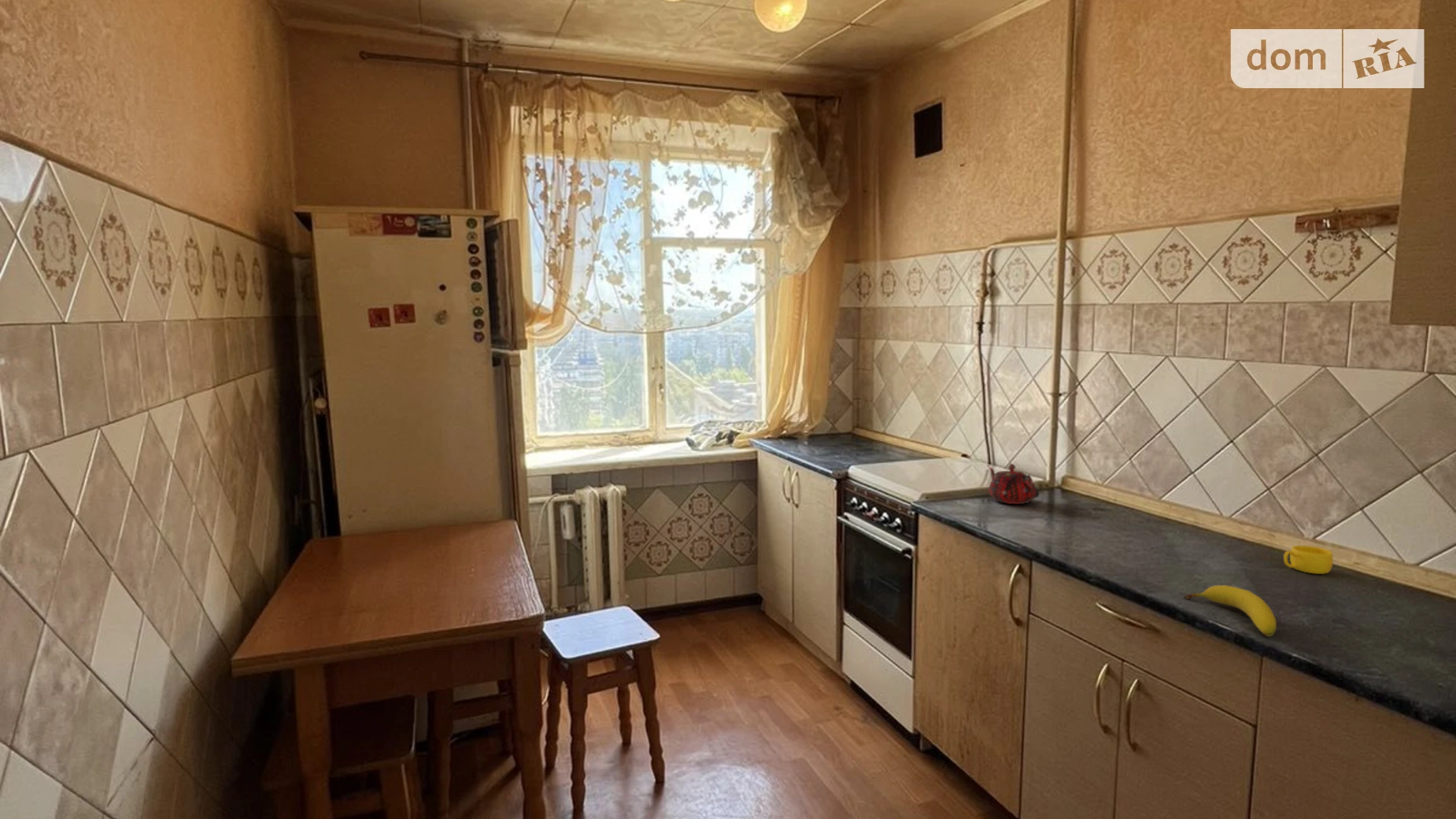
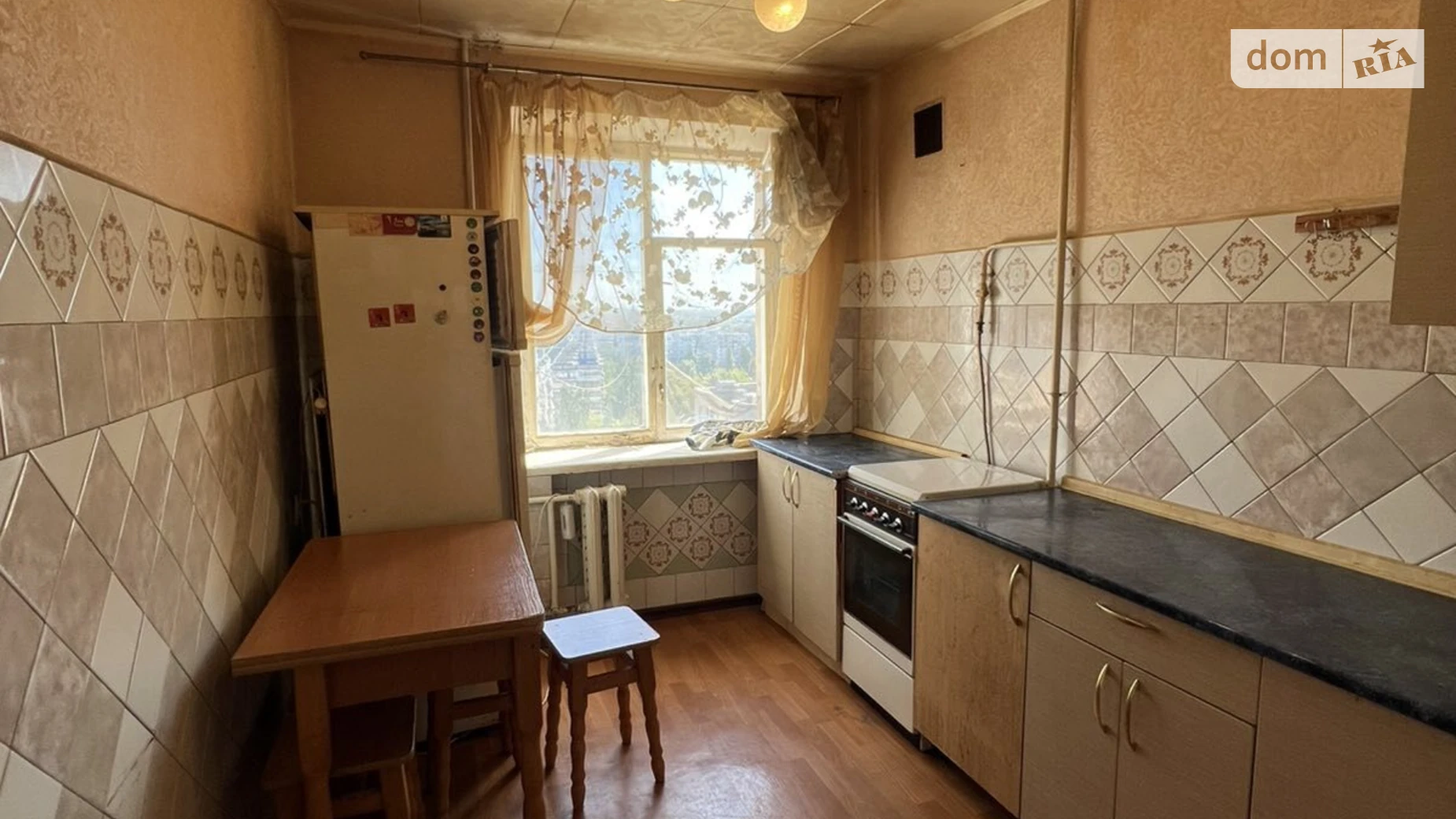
- cup [1283,545,1334,575]
- fruit [1183,584,1277,637]
- teapot [988,463,1040,505]
